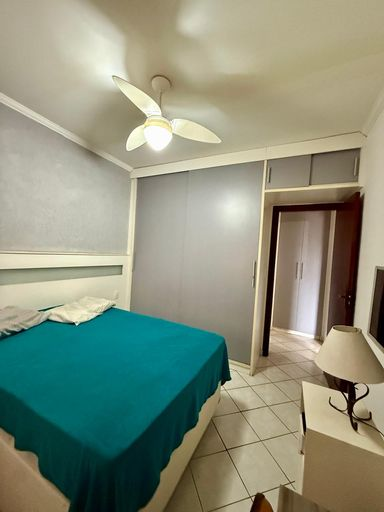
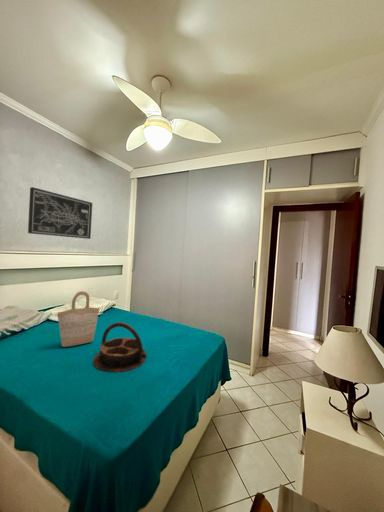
+ shopping bag [56,290,102,348]
+ wall art [27,186,93,240]
+ serving tray [92,321,147,374]
